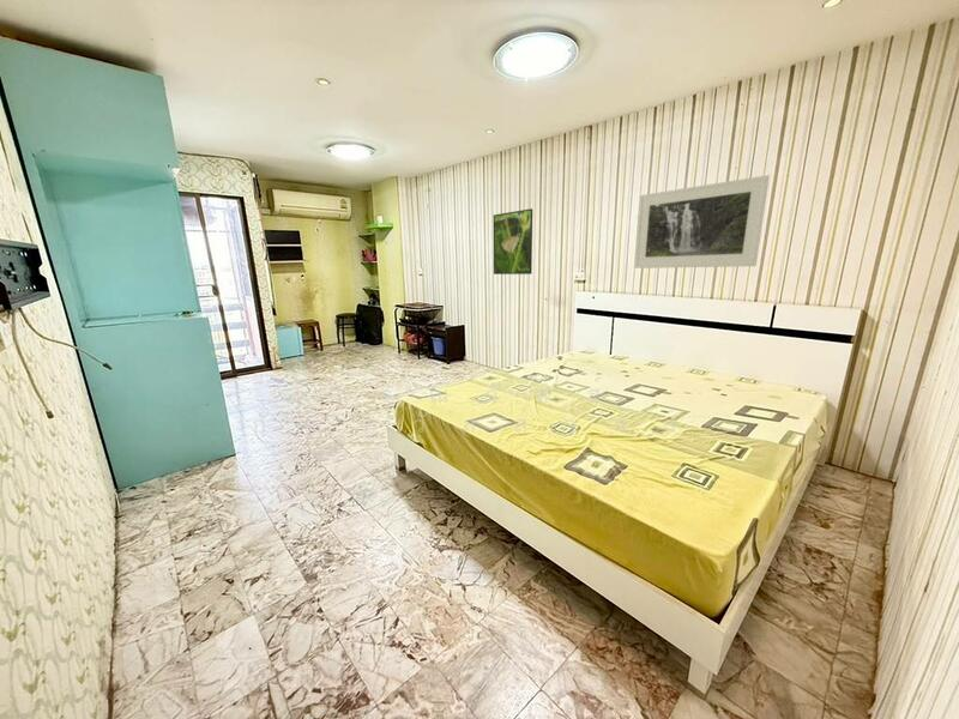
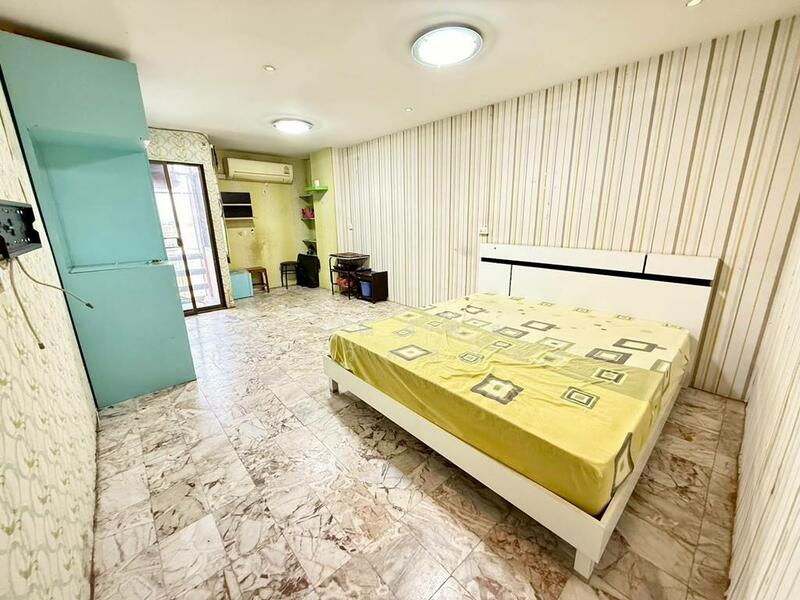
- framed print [493,207,533,276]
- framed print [633,174,771,270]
